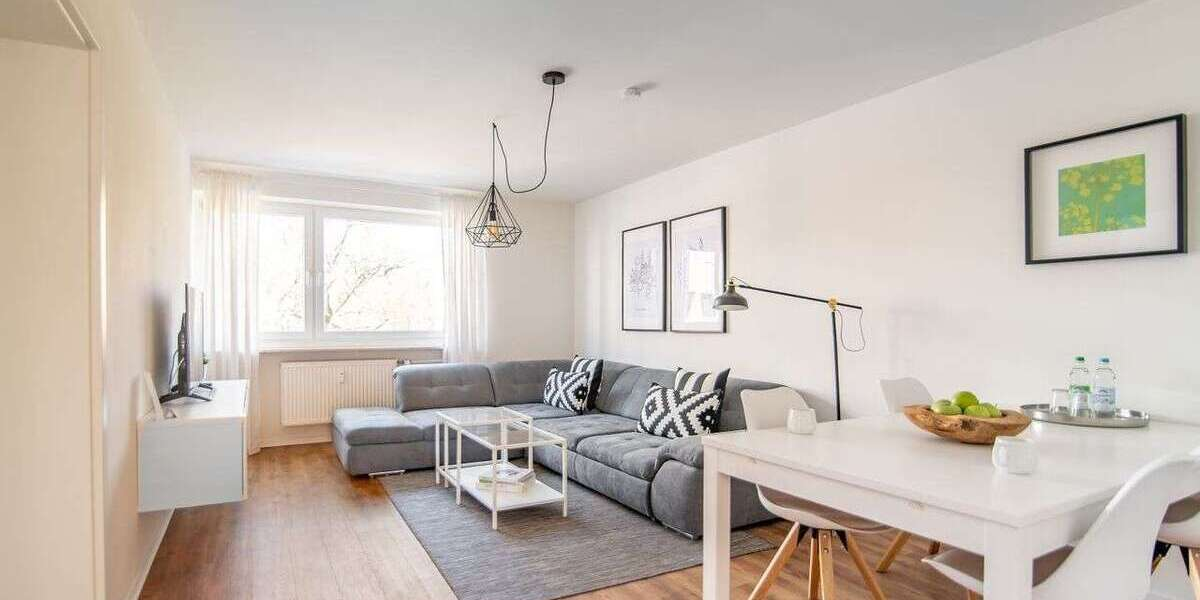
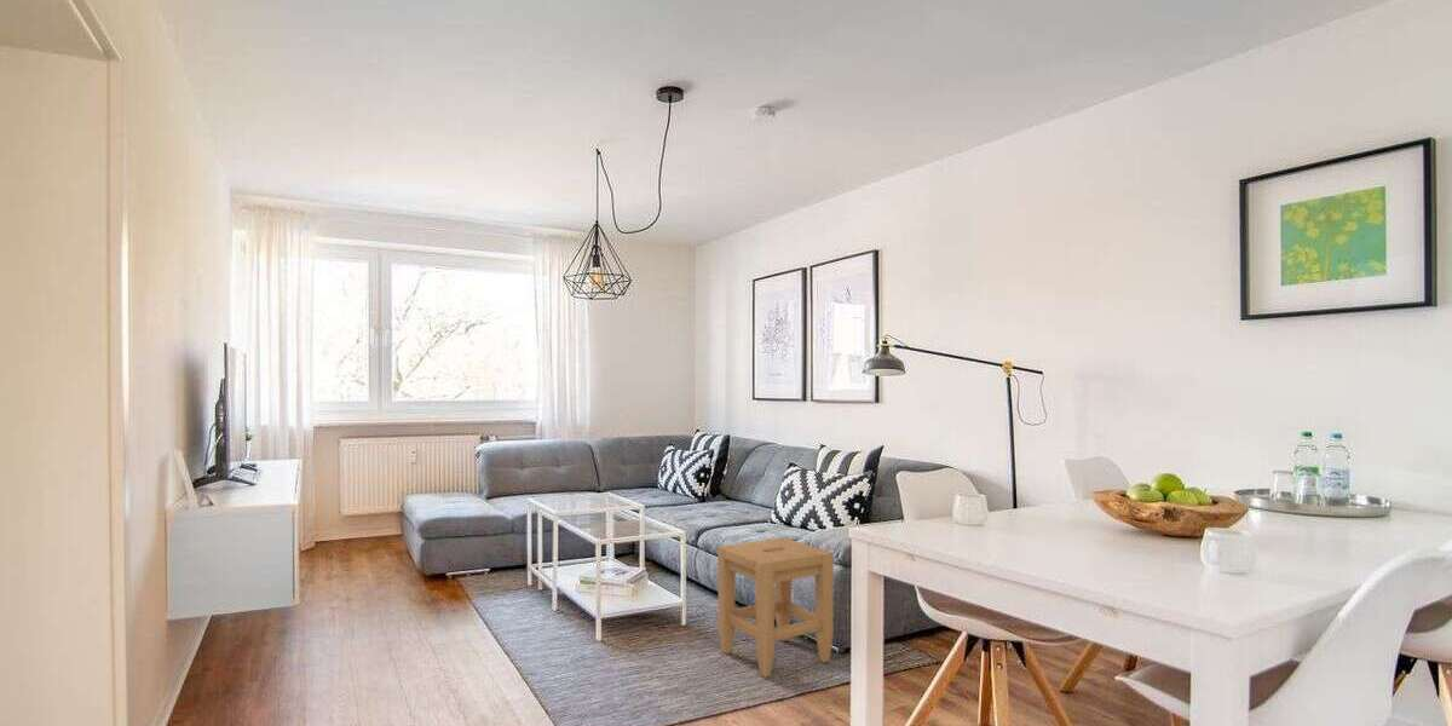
+ stool [716,536,835,679]
